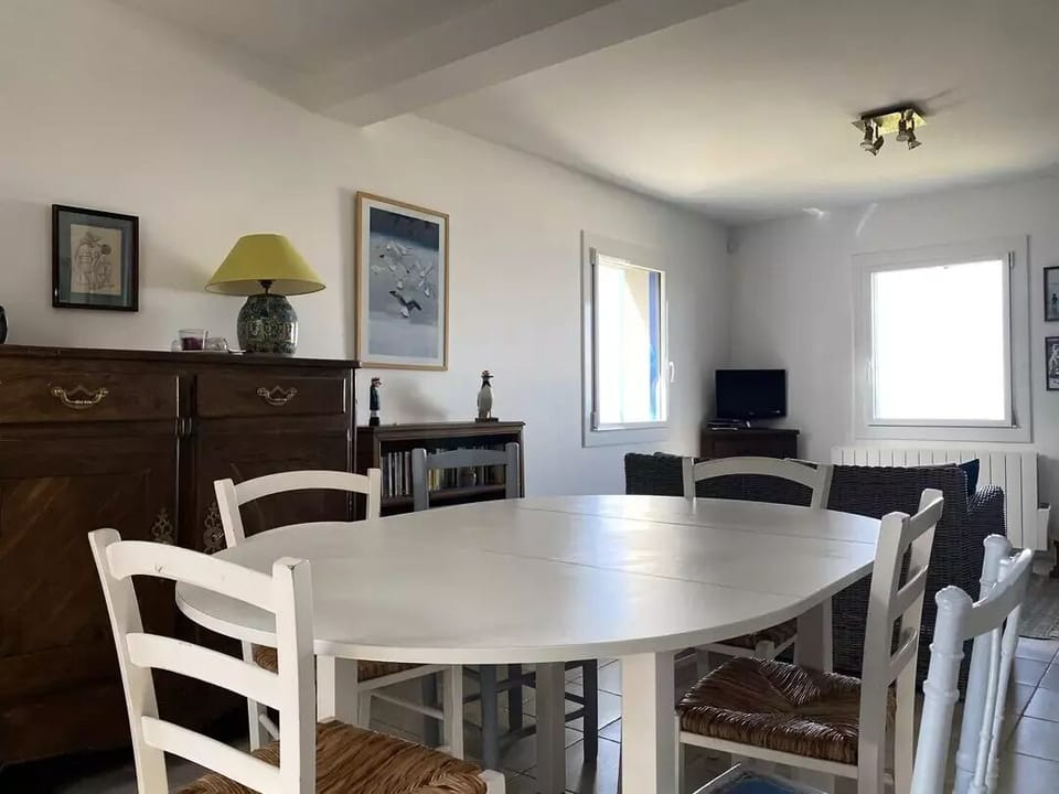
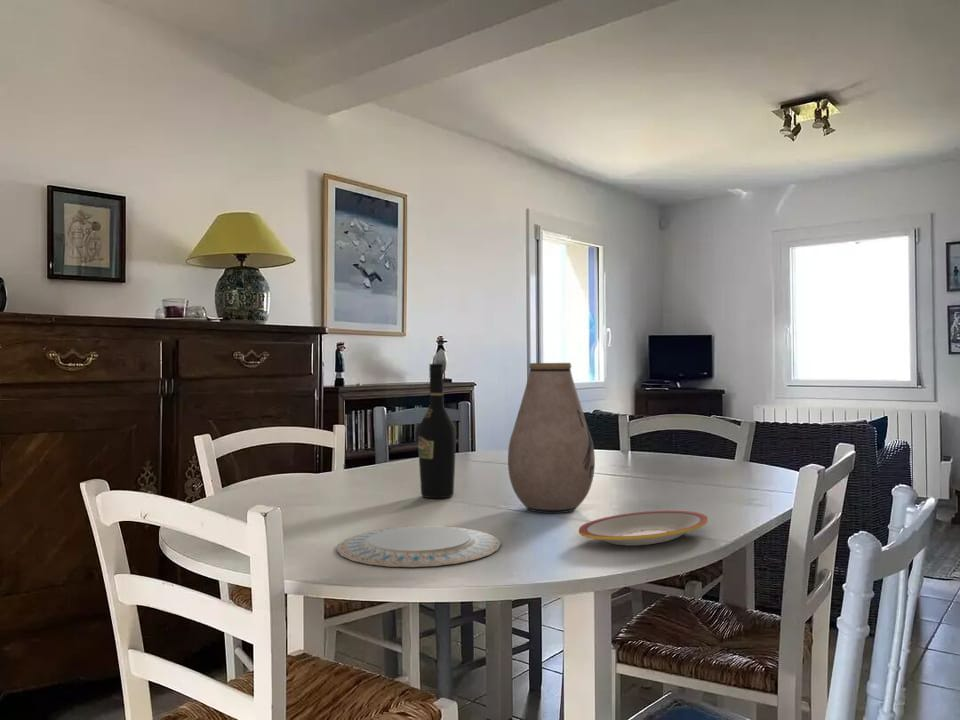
+ plate [578,510,709,546]
+ wine bottle [417,363,457,499]
+ chinaware [336,525,502,568]
+ vase [507,362,596,514]
